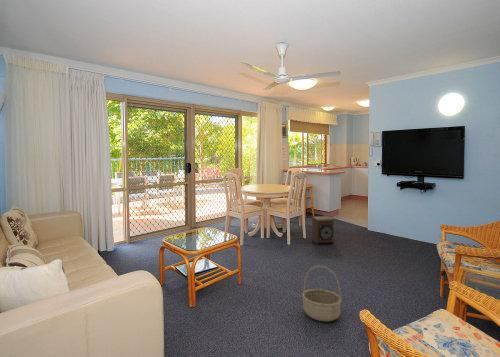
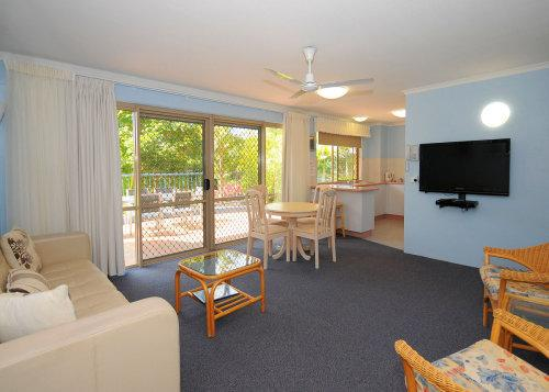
- speaker [311,215,335,245]
- basket [301,264,343,322]
